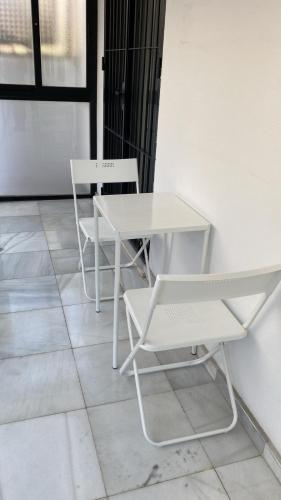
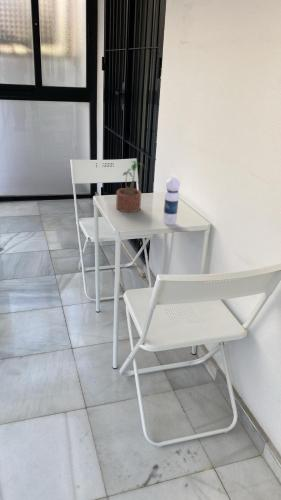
+ water bottle [162,173,181,226]
+ potted plant [115,160,148,213]
